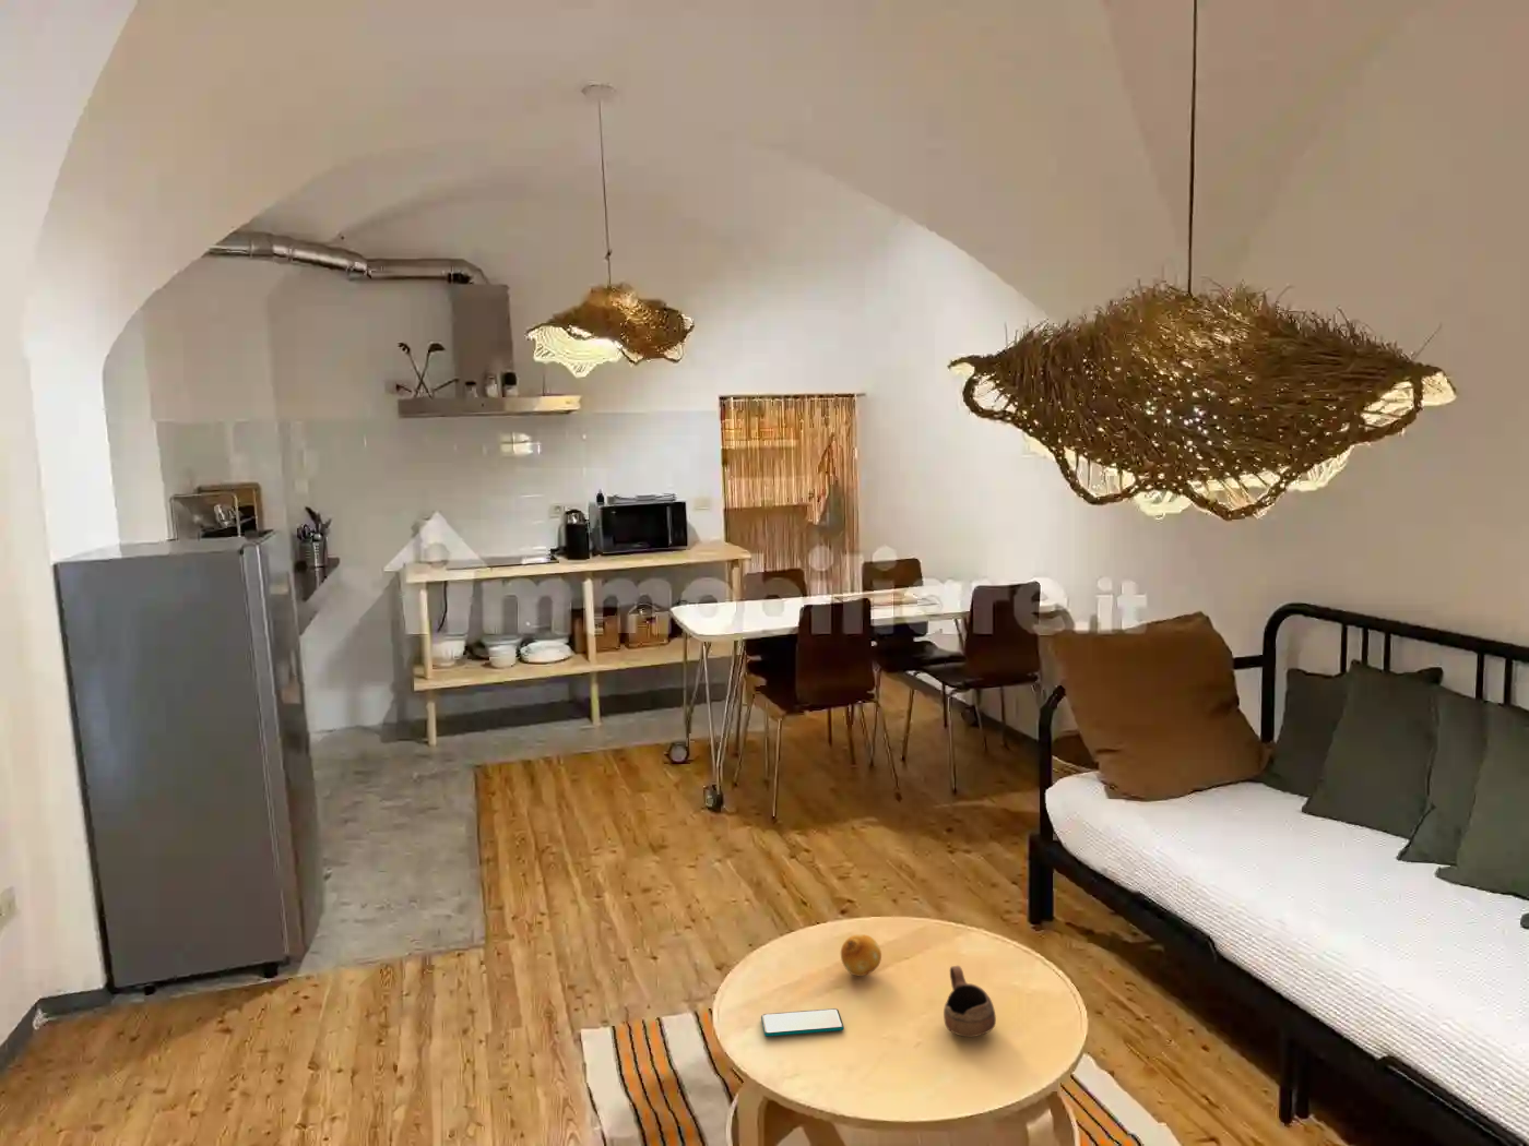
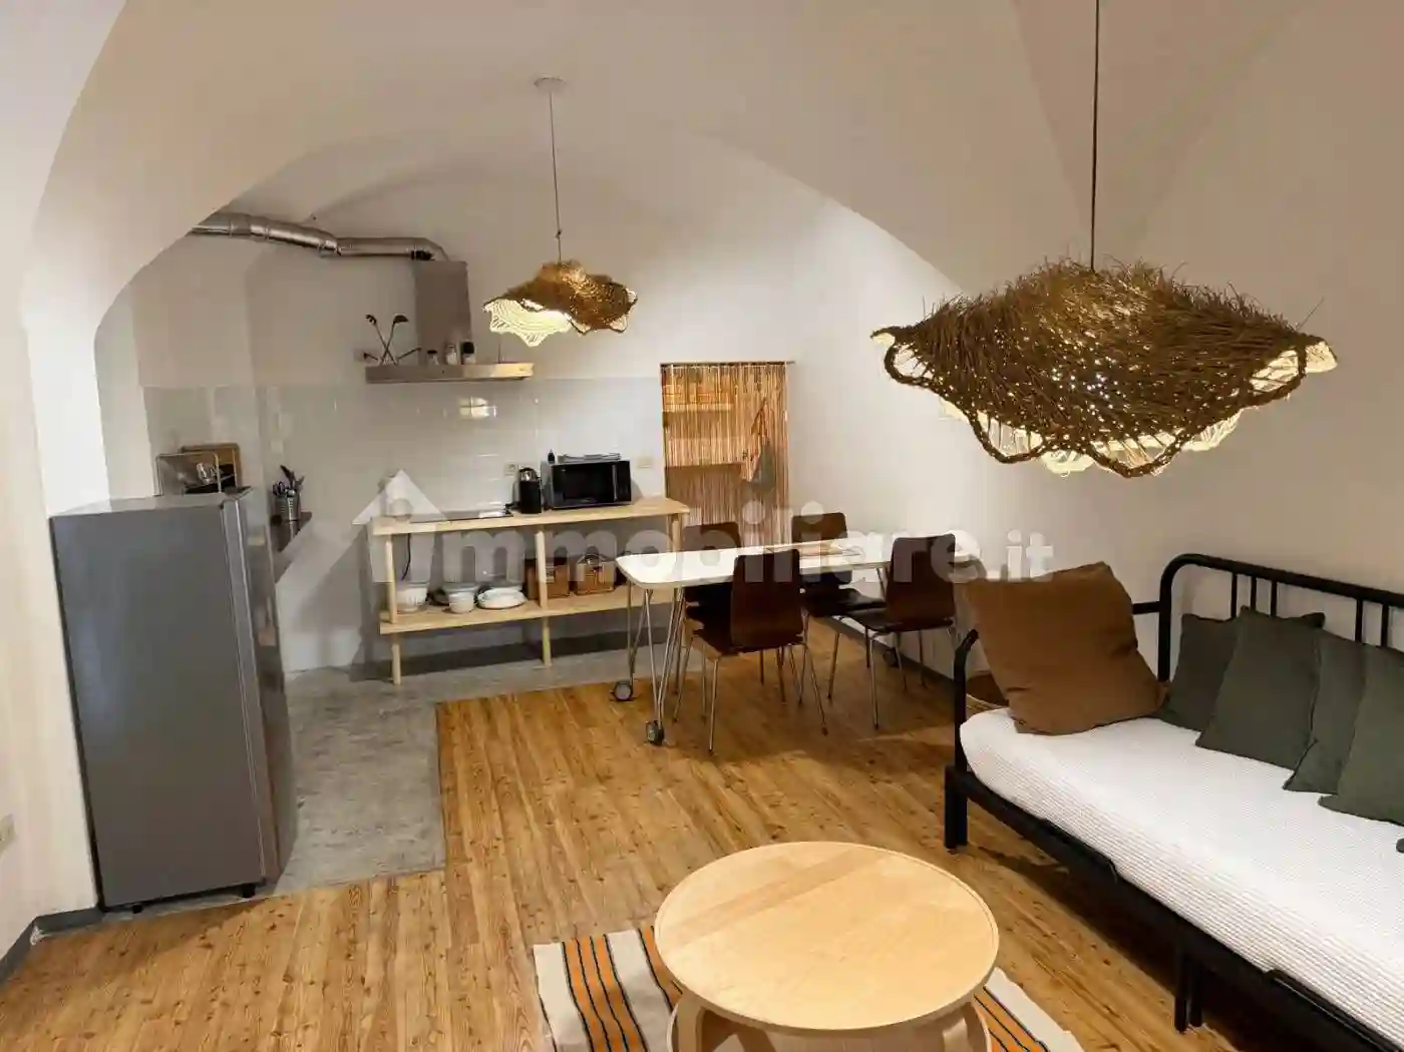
- smartphone [760,1008,845,1038]
- cup [943,964,997,1038]
- fruit [840,933,882,976]
